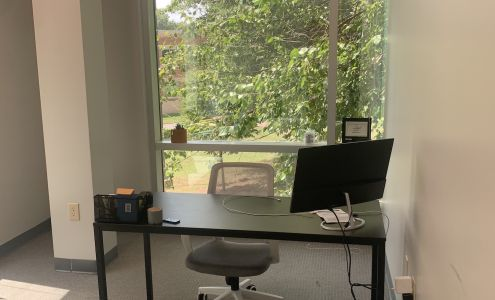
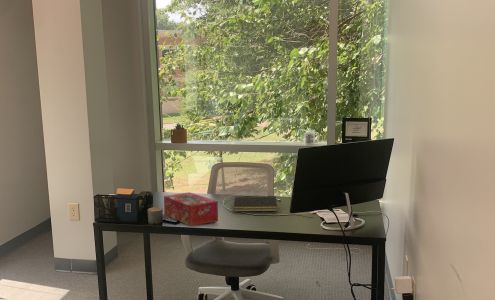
+ notepad [233,195,278,213]
+ tissue box [163,191,219,227]
